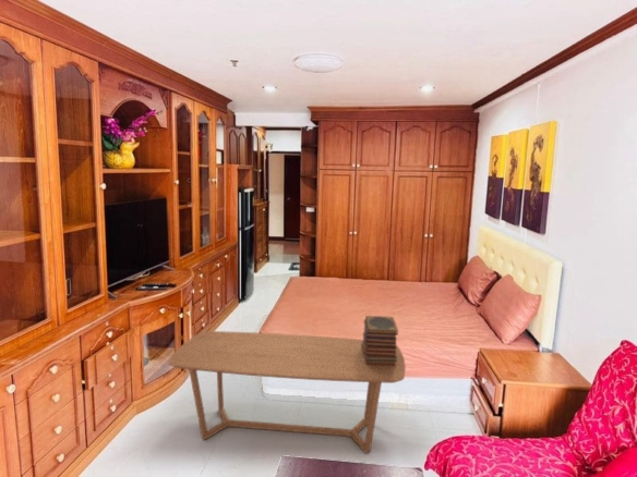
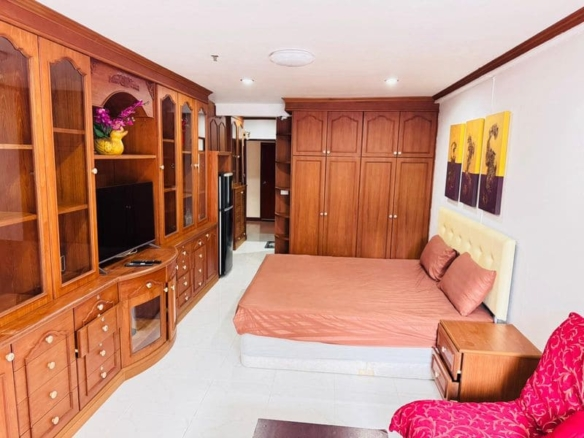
- book stack [361,315,399,365]
- coffee table [167,330,407,455]
